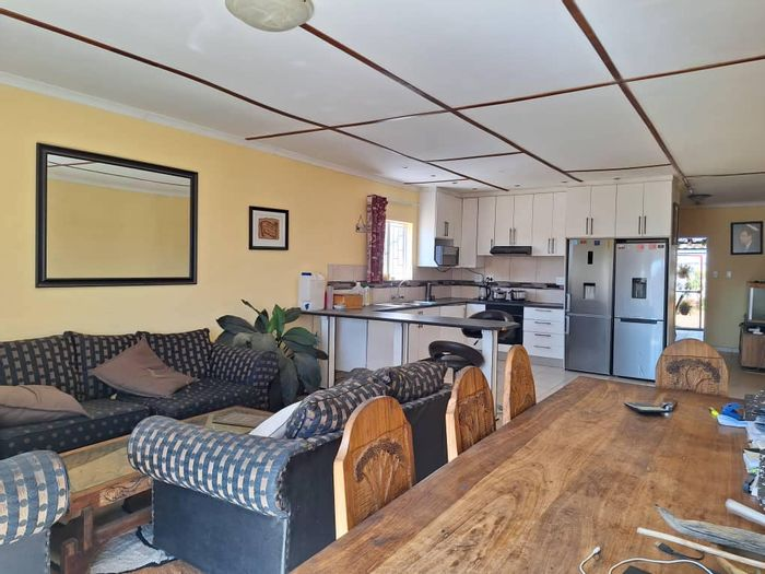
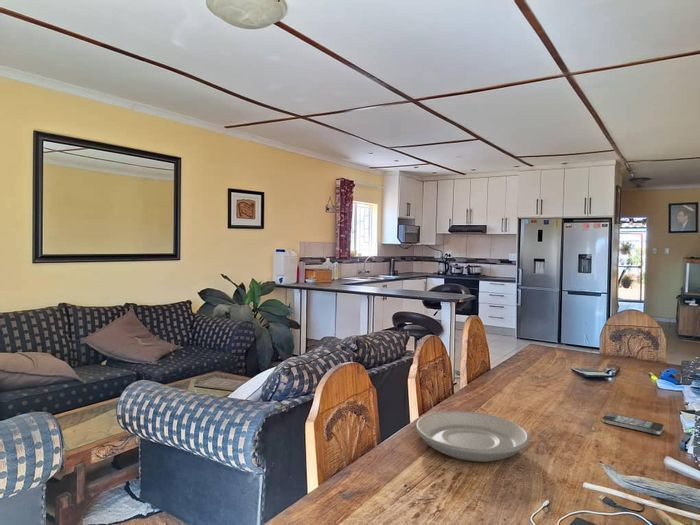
+ plate [415,410,531,463]
+ smartphone [601,412,665,436]
